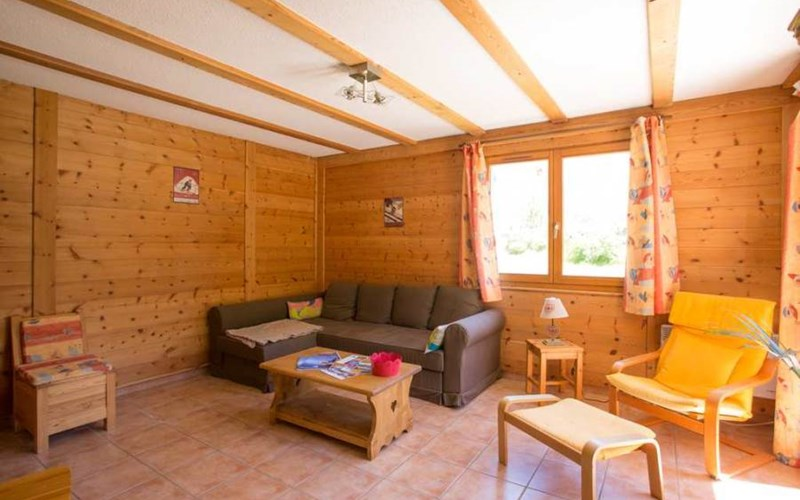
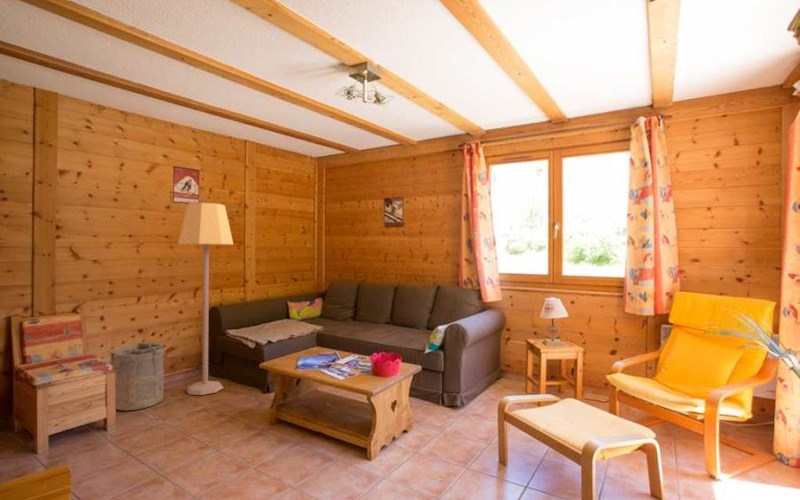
+ lamp [177,202,234,396]
+ laundry hamper [108,340,165,412]
